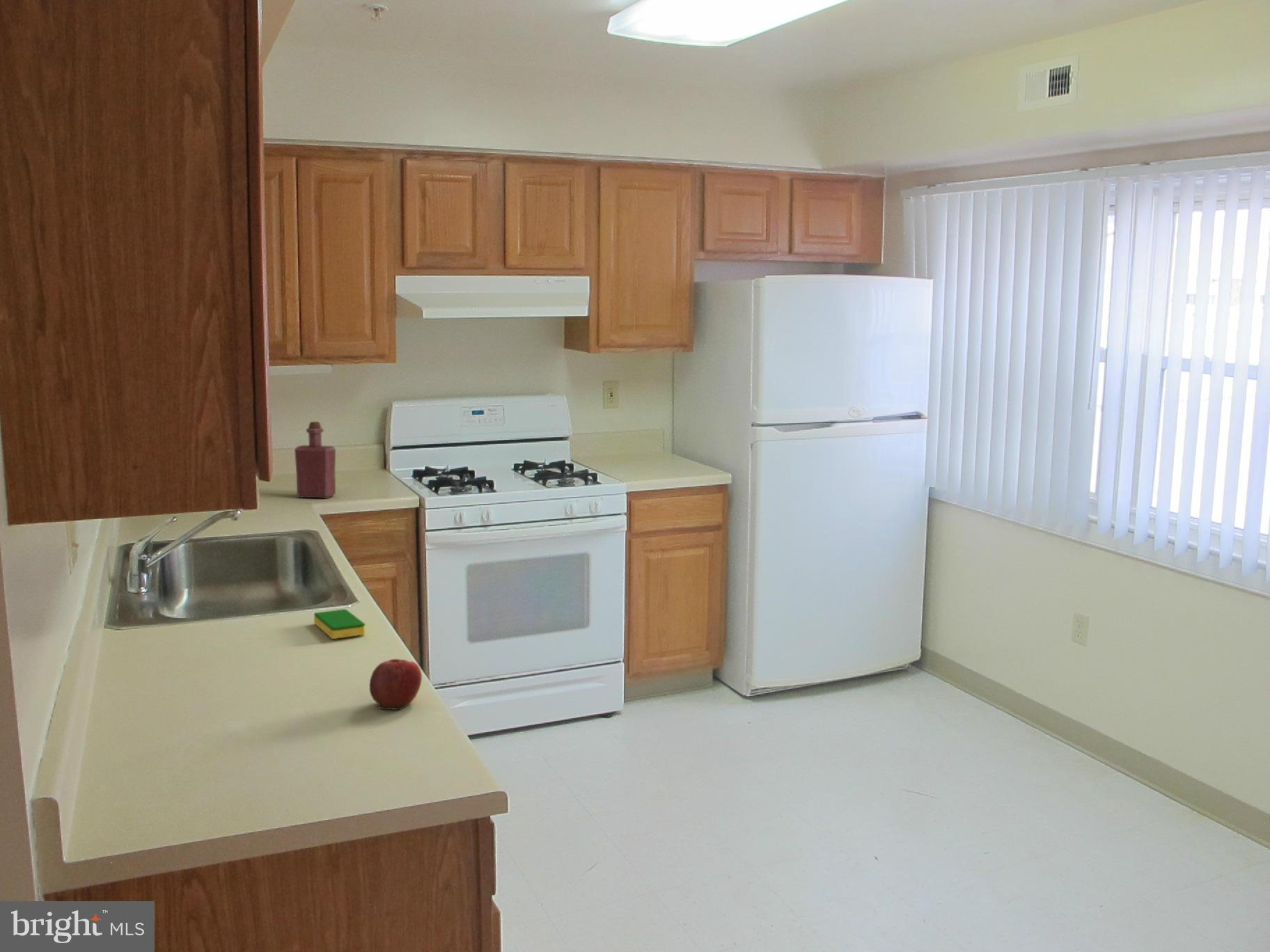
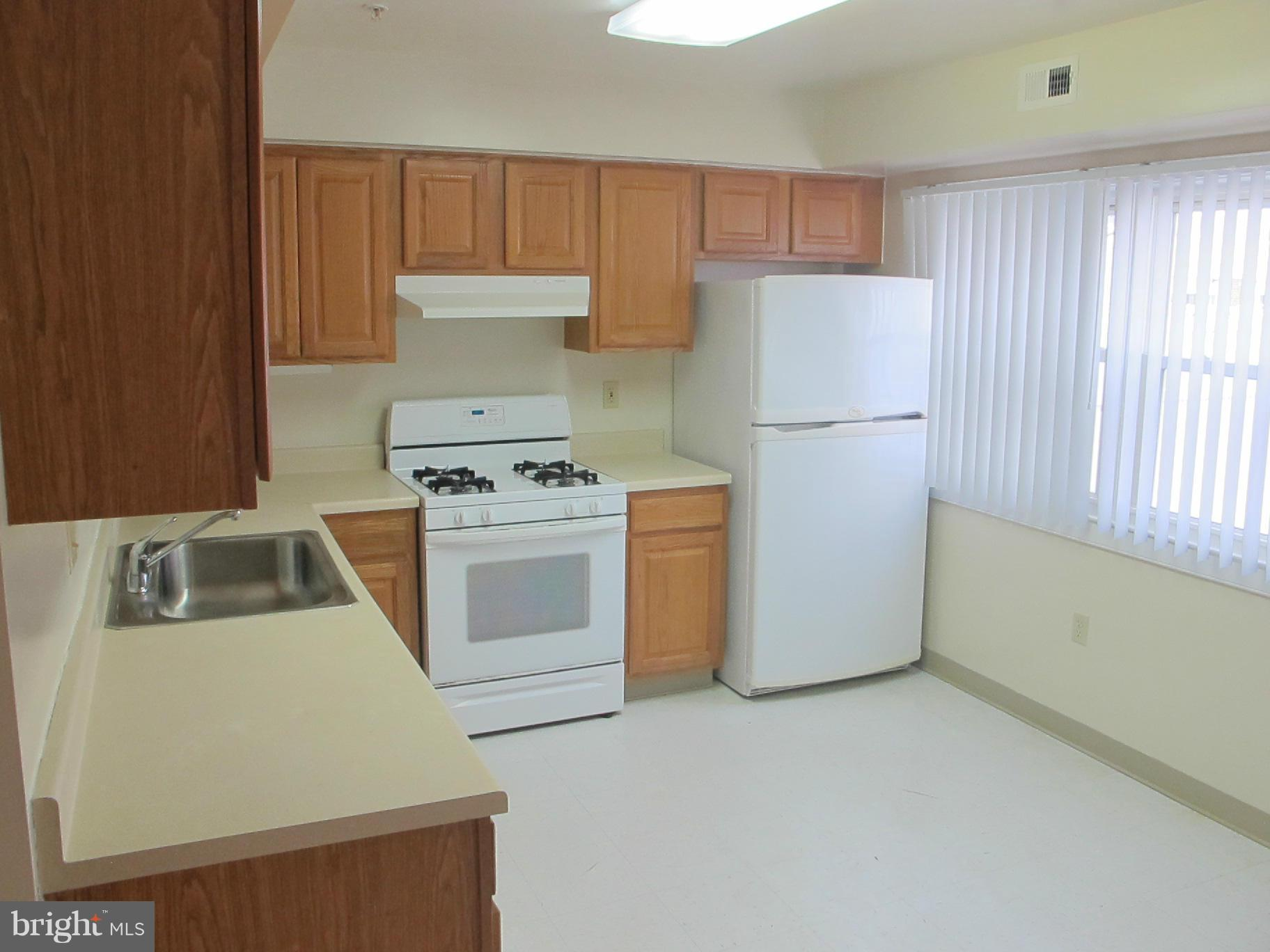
- dish sponge [313,608,366,640]
- apple [369,658,423,711]
- bottle [294,421,336,499]
